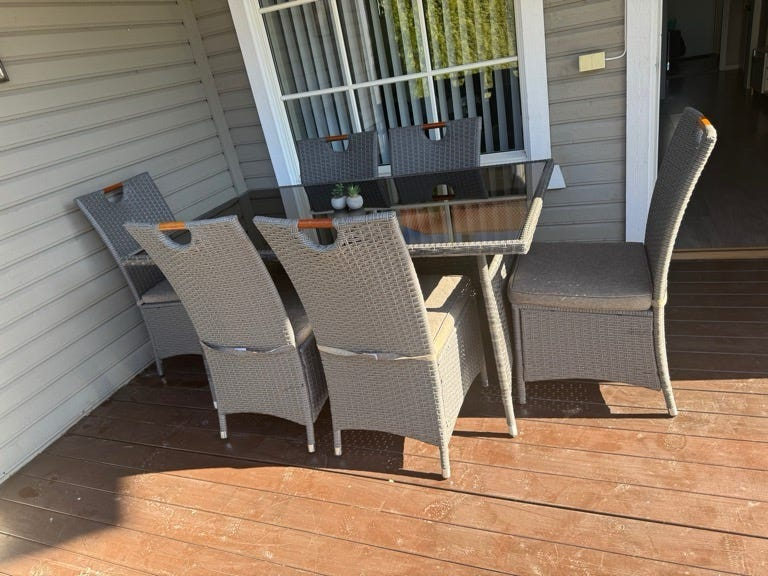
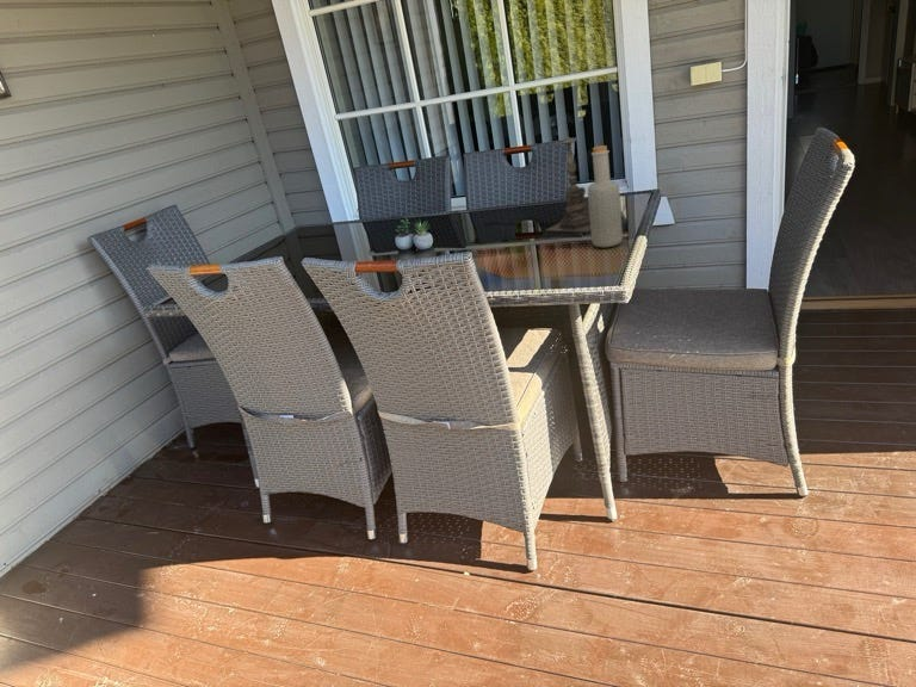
+ candle holder [545,123,590,234]
+ bottle [587,144,624,248]
